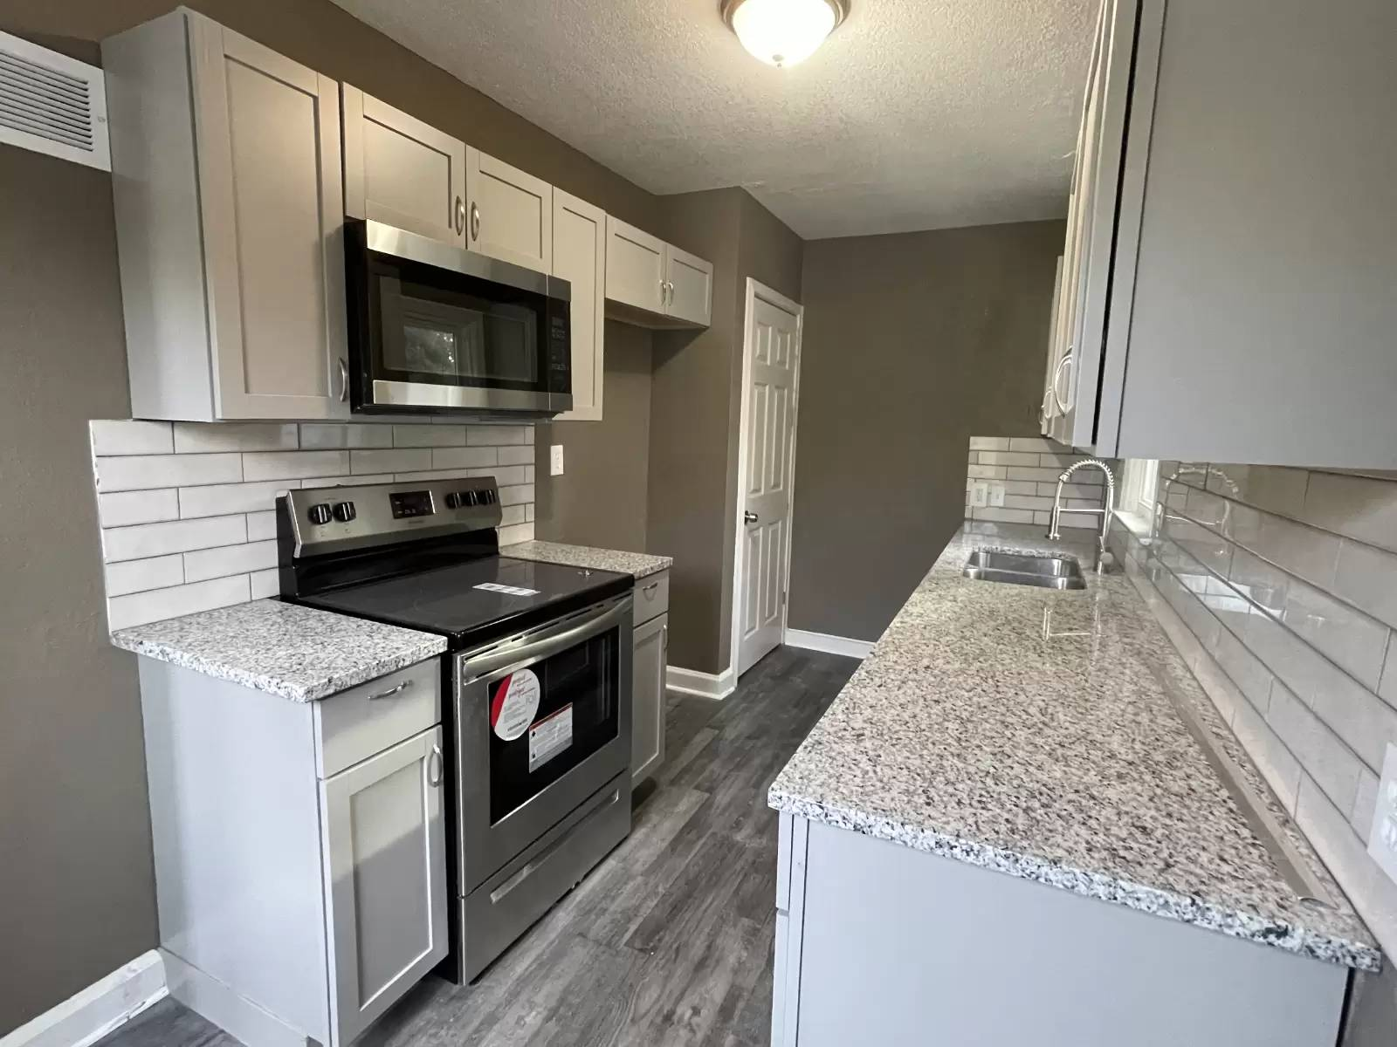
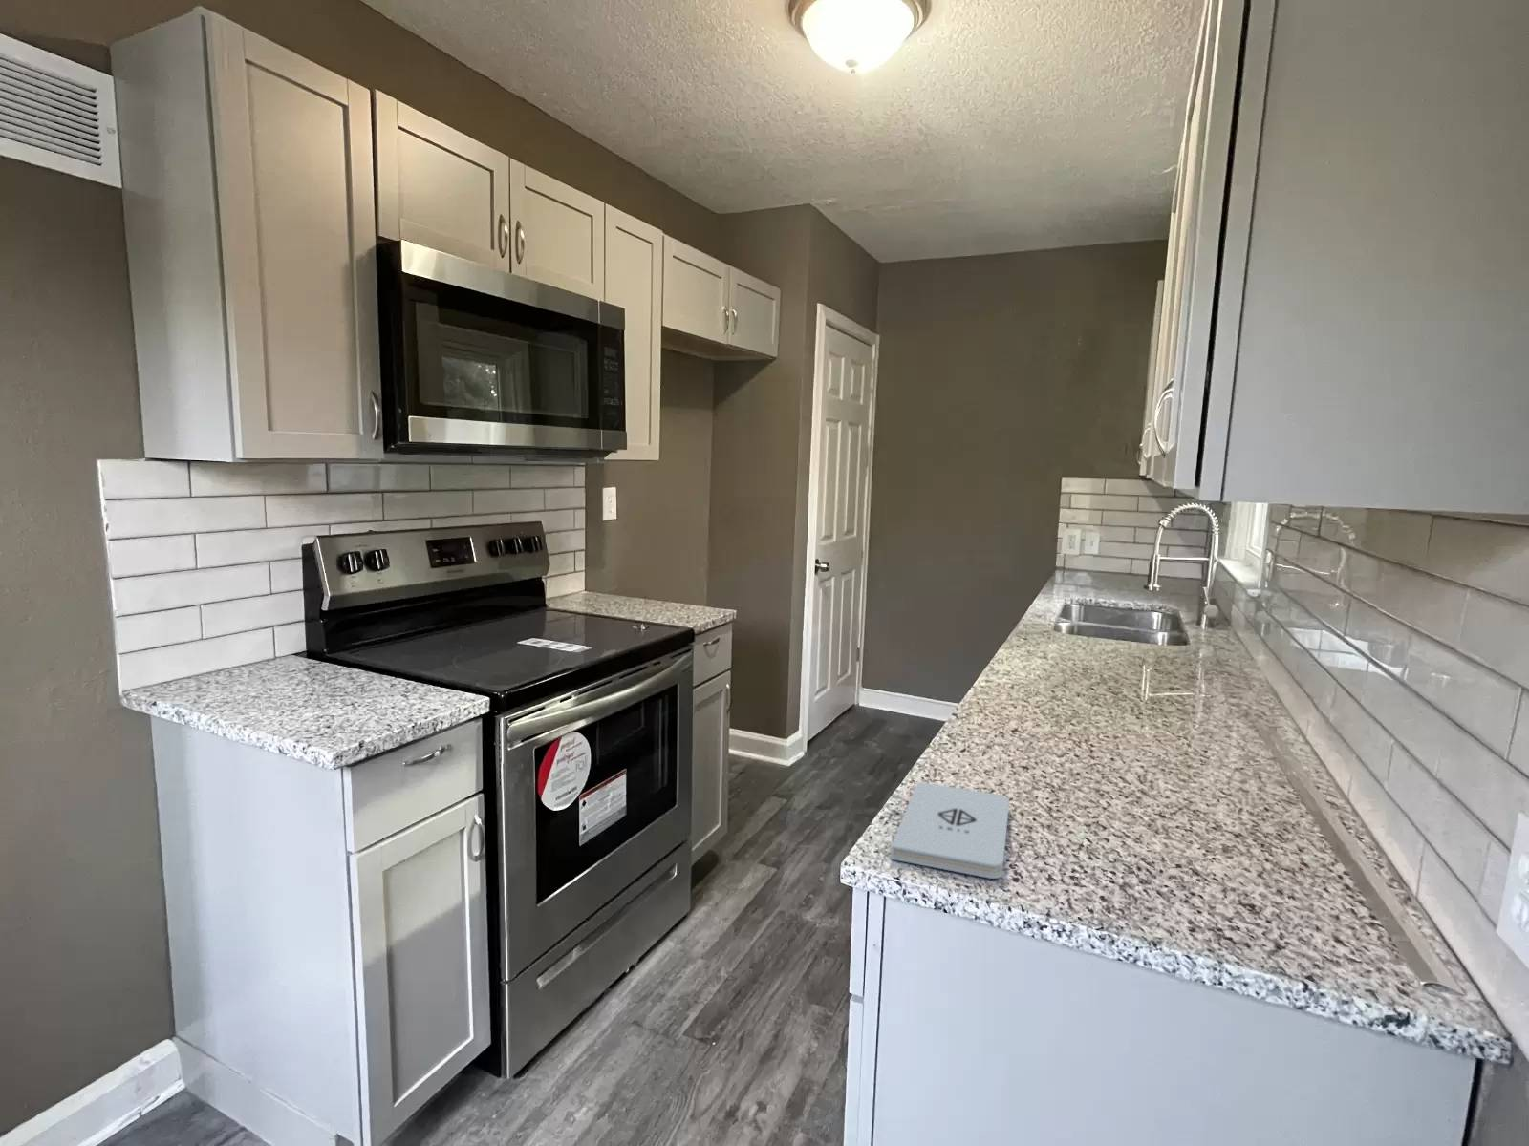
+ notepad [890,780,1010,880]
